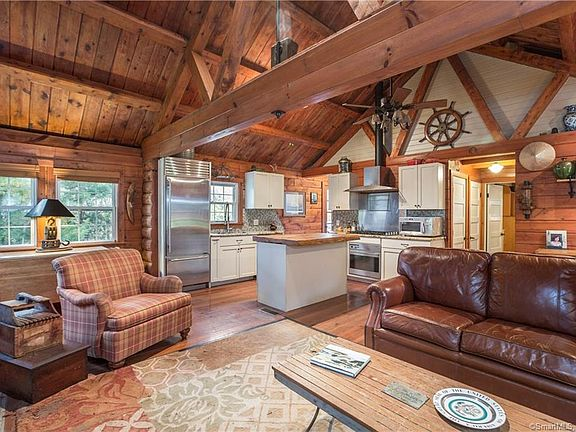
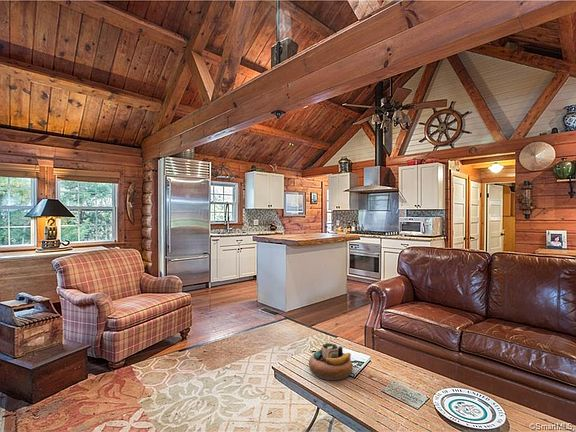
+ decorative bowl [308,342,354,381]
